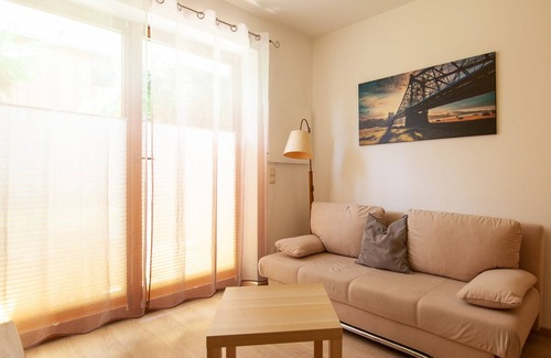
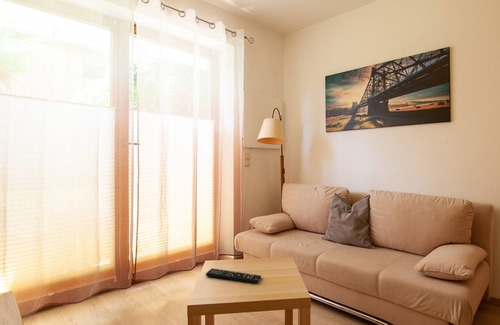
+ remote control [205,267,262,285]
